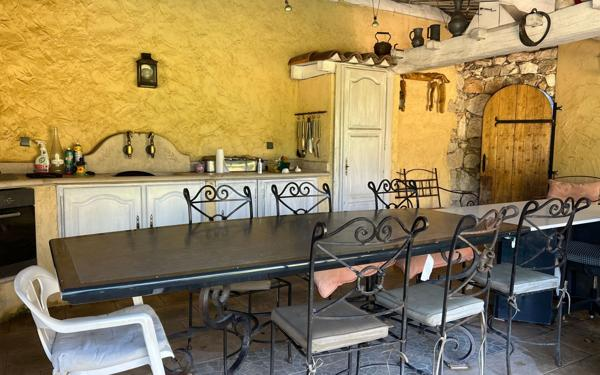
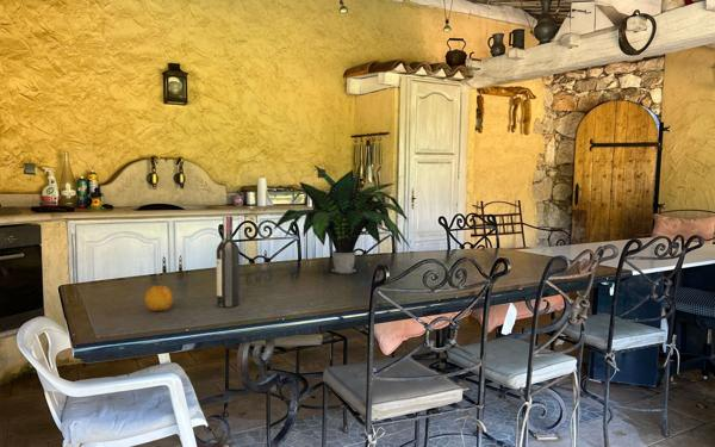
+ potted plant [272,162,412,274]
+ fruit [143,285,174,312]
+ wine bottle [216,215,241,309]
